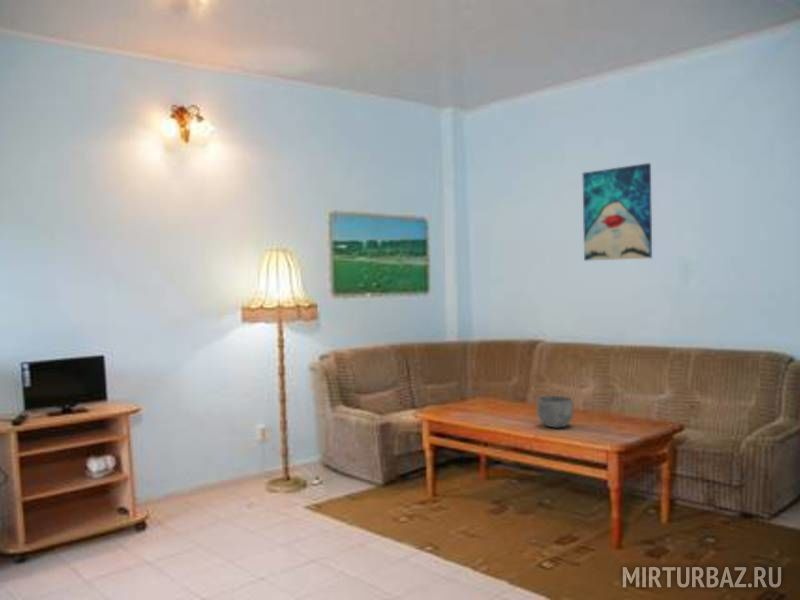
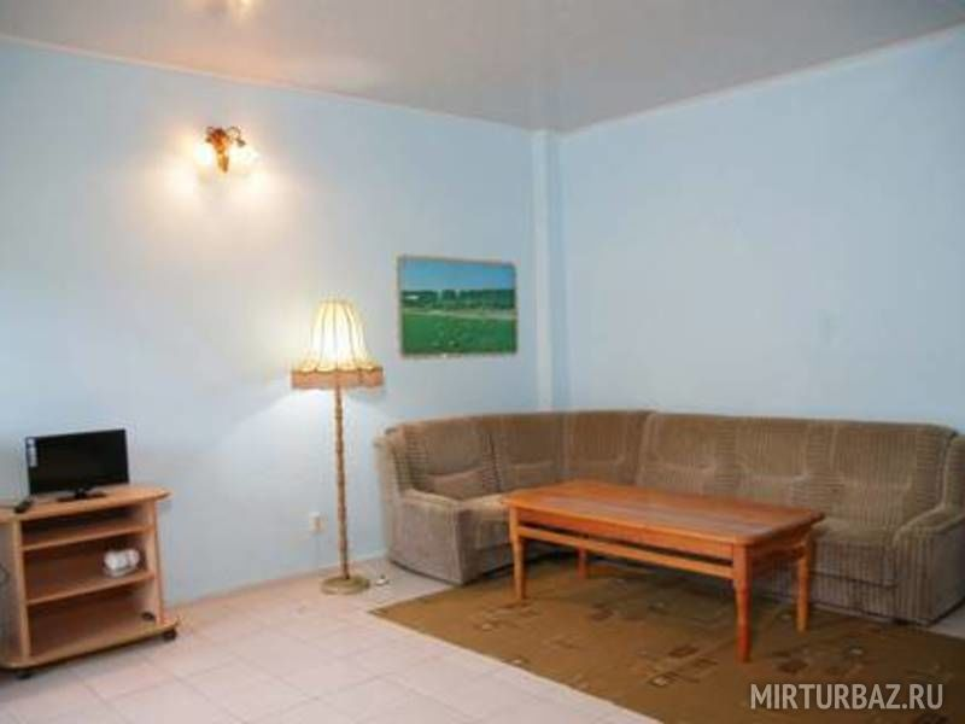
- wall art [582,162,653,262]
- bowl [536,394,574,429]
